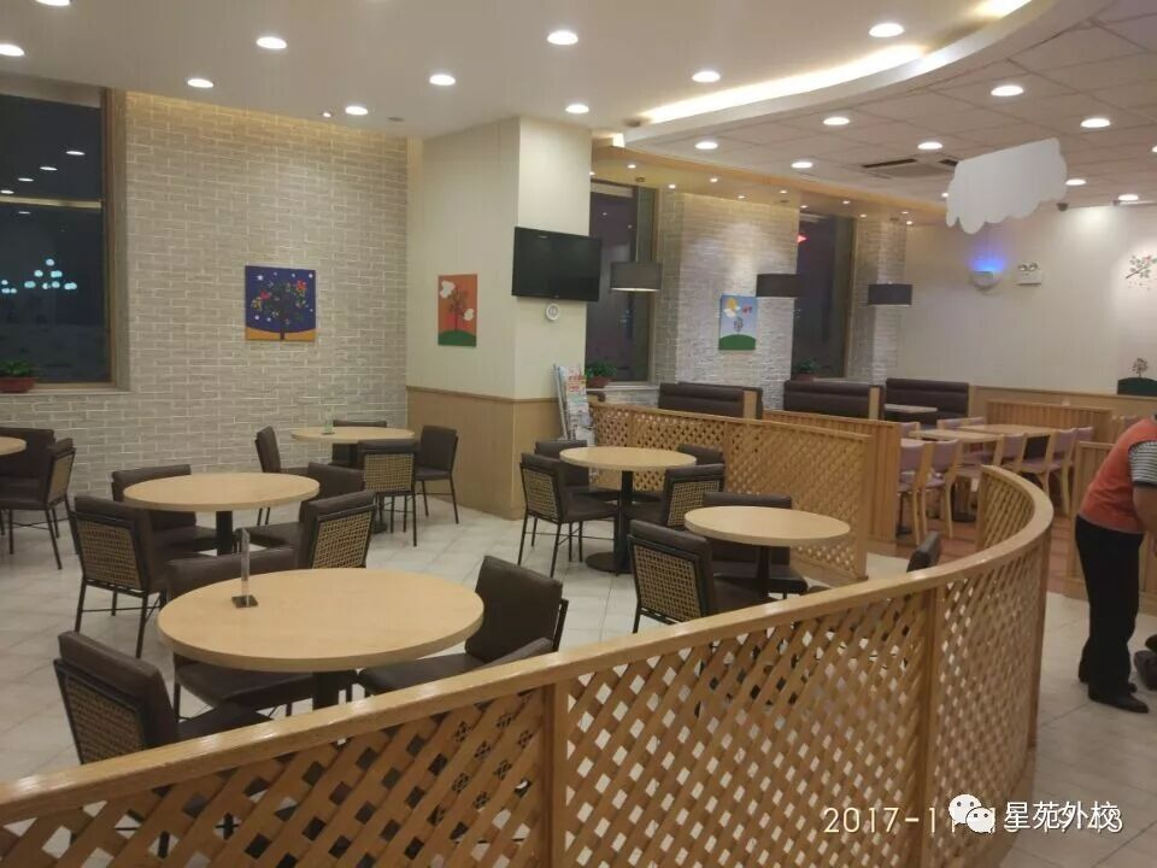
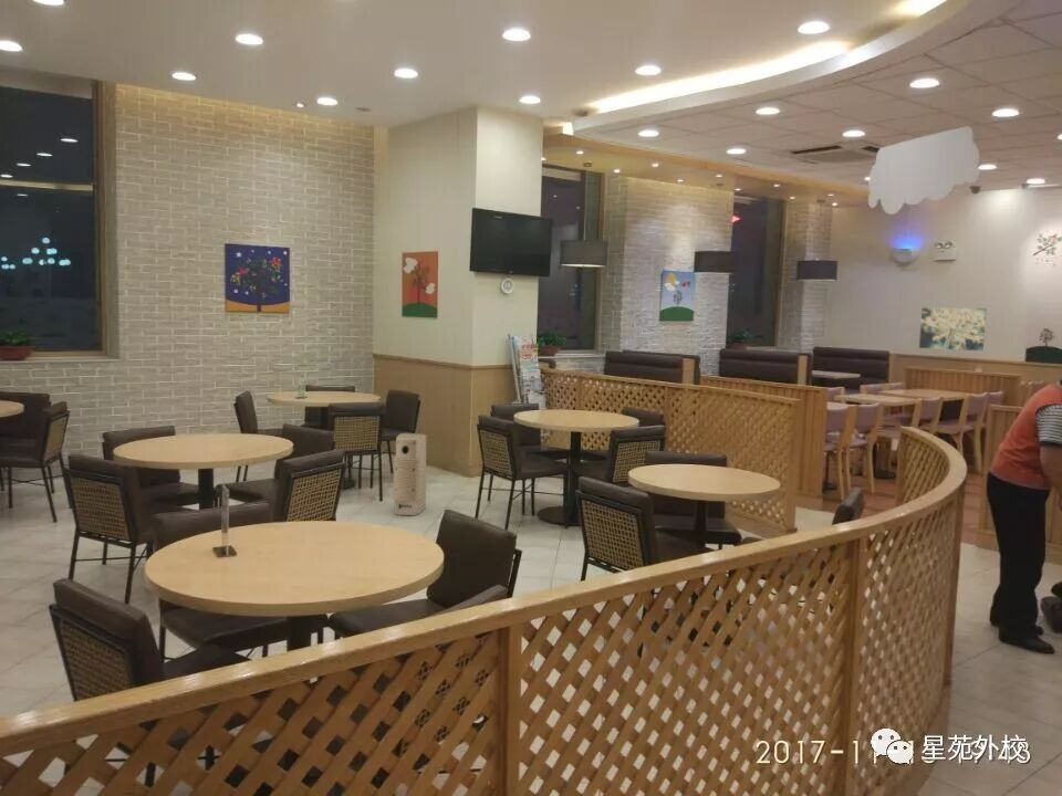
+ air purifier [392,432,427,516]
+ wall art [918,307,988,352]
